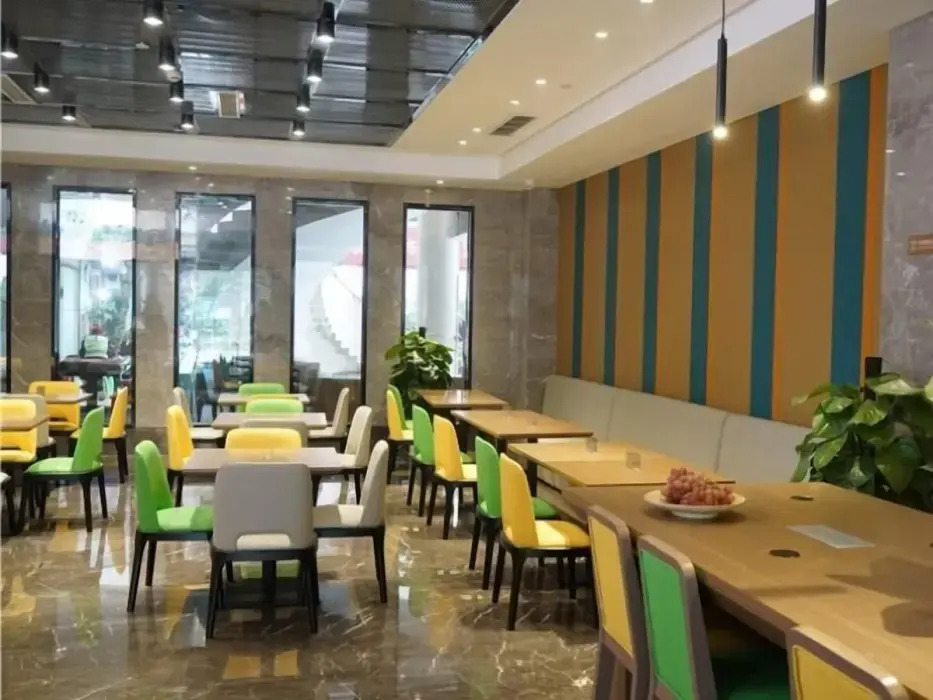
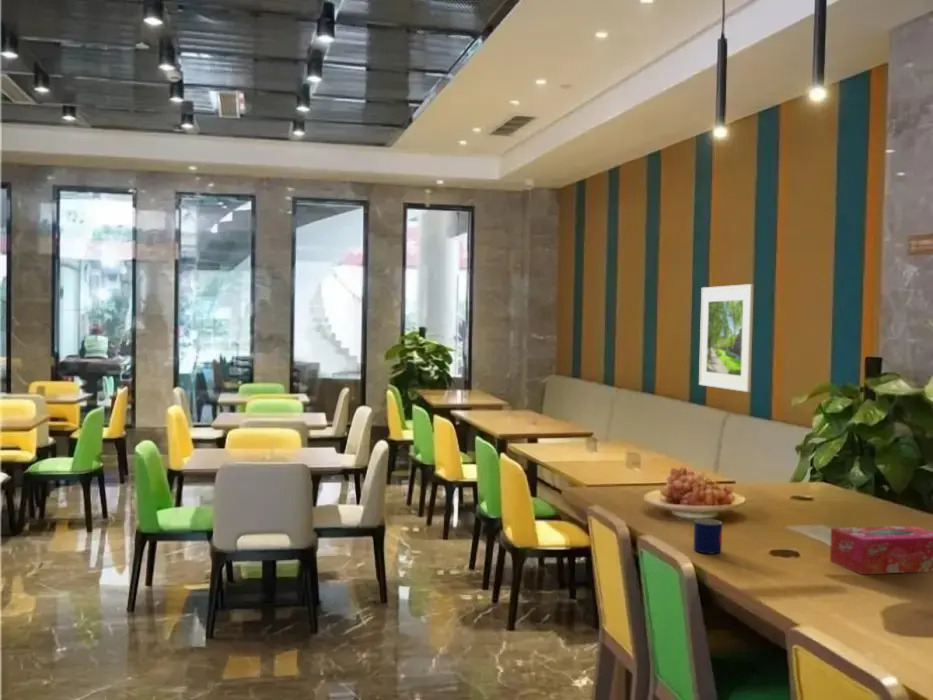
+ mug [693,518,723,555]
+ tissue box [829,525,933,575]
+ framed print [698,283,754,393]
